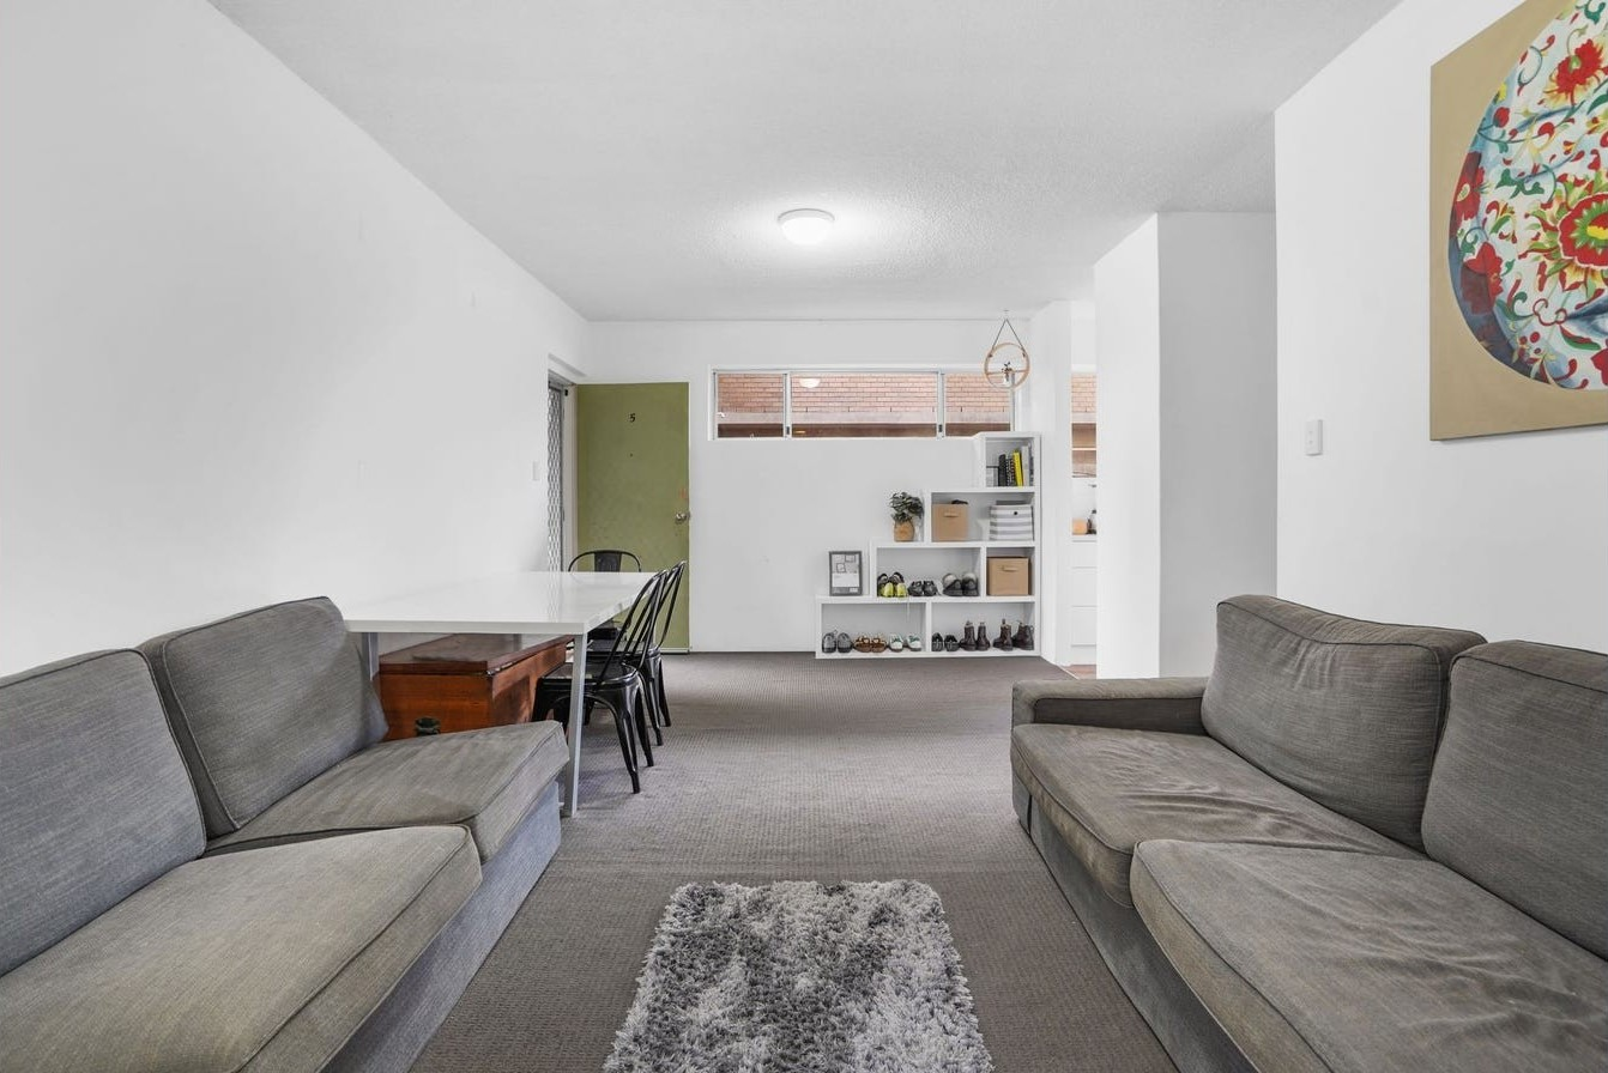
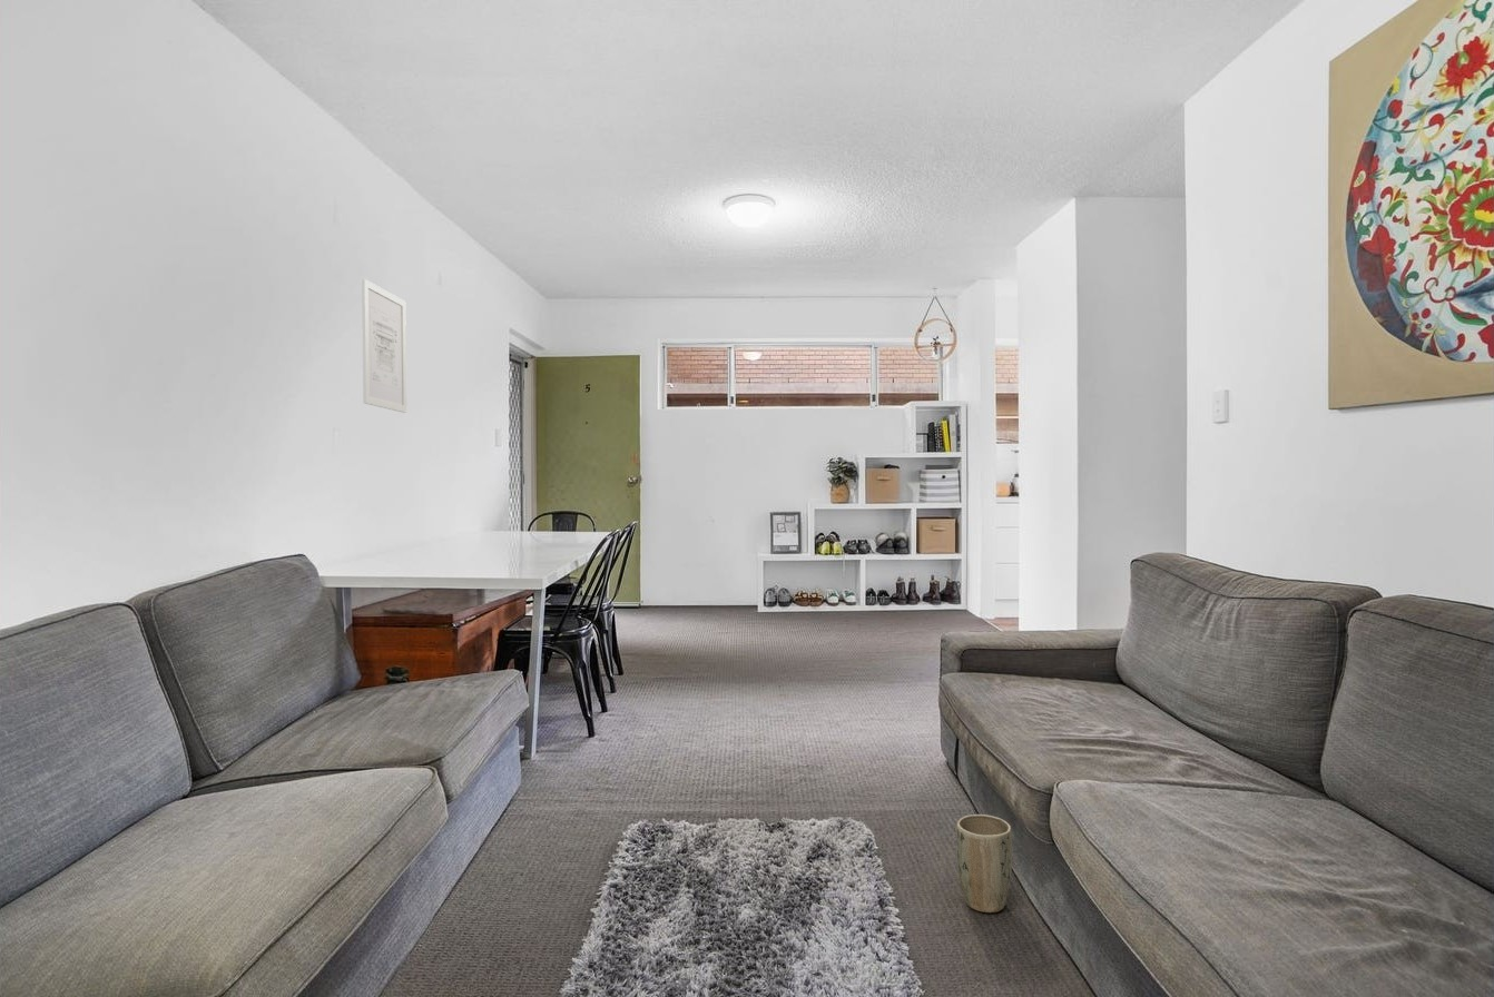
+ wall art [361,278,407,414]
+ plant pot [955,813,1013,914]
